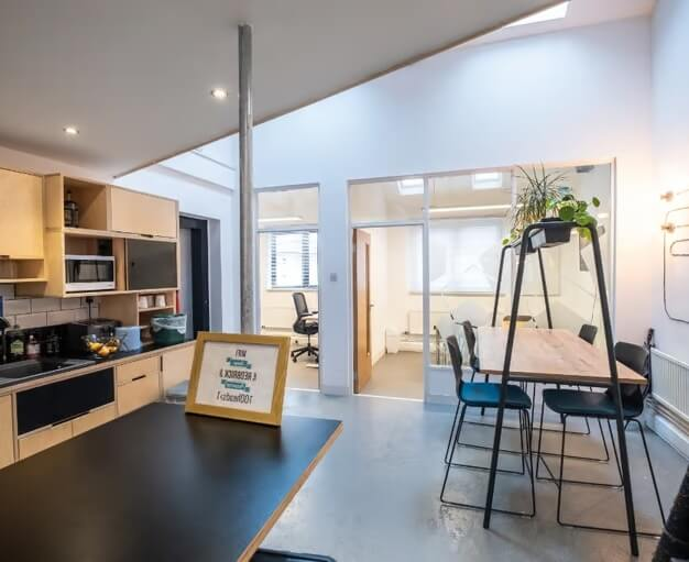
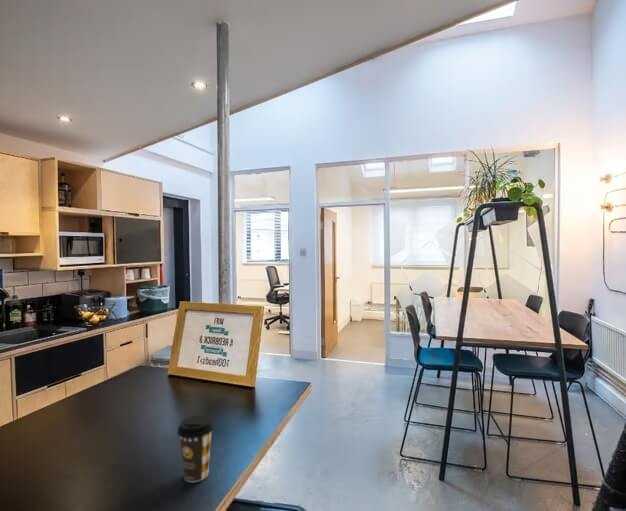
+ coffee cup [176,414,215,483]
